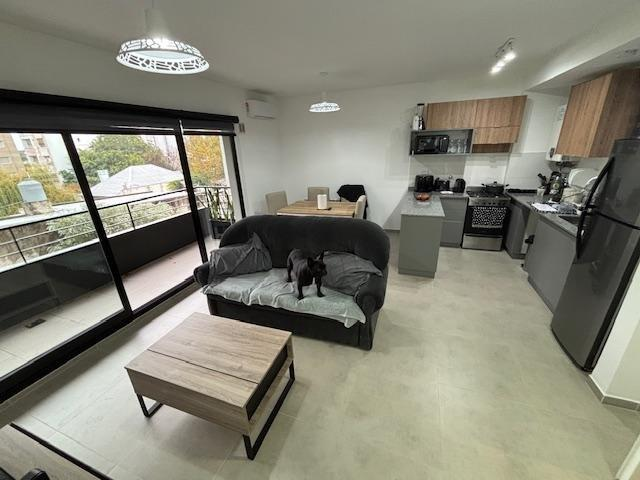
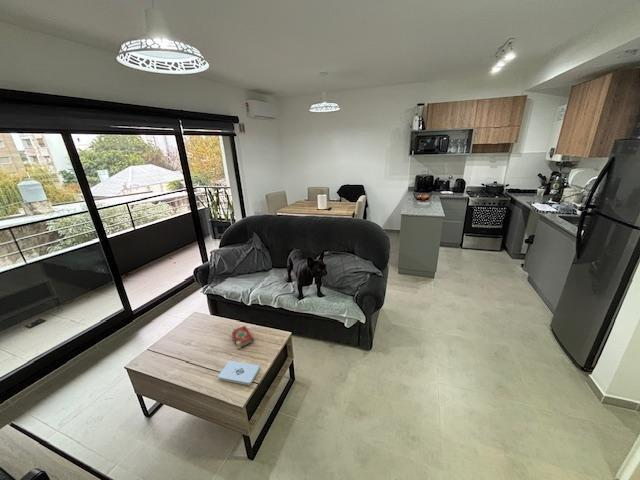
+ notepad [217,360,261,386]
+ book [230,325,255,350]
